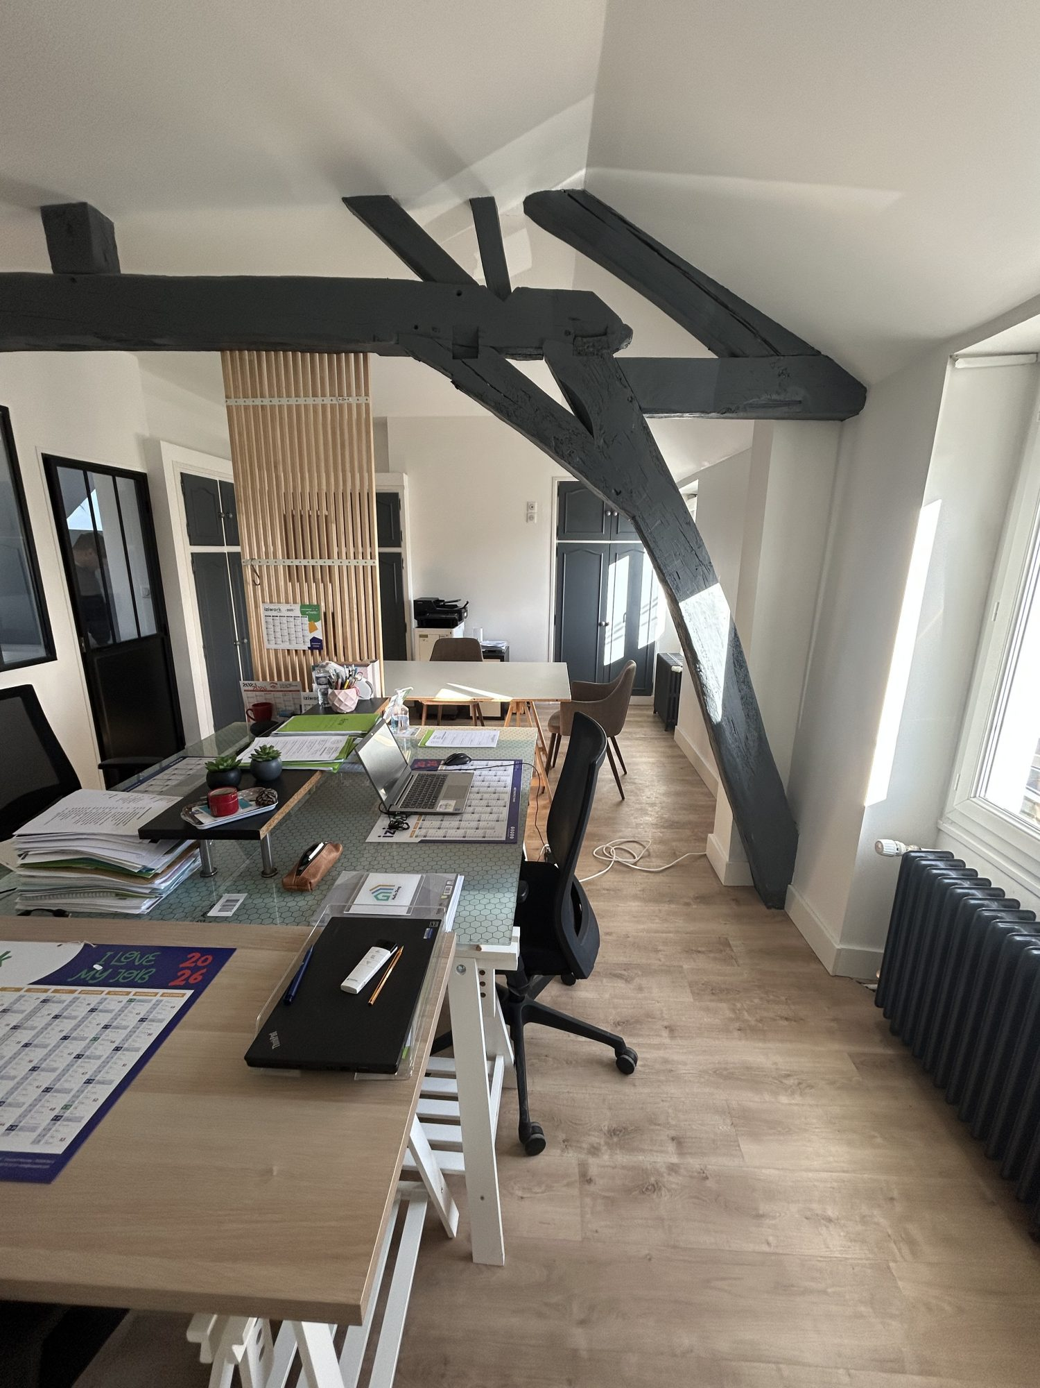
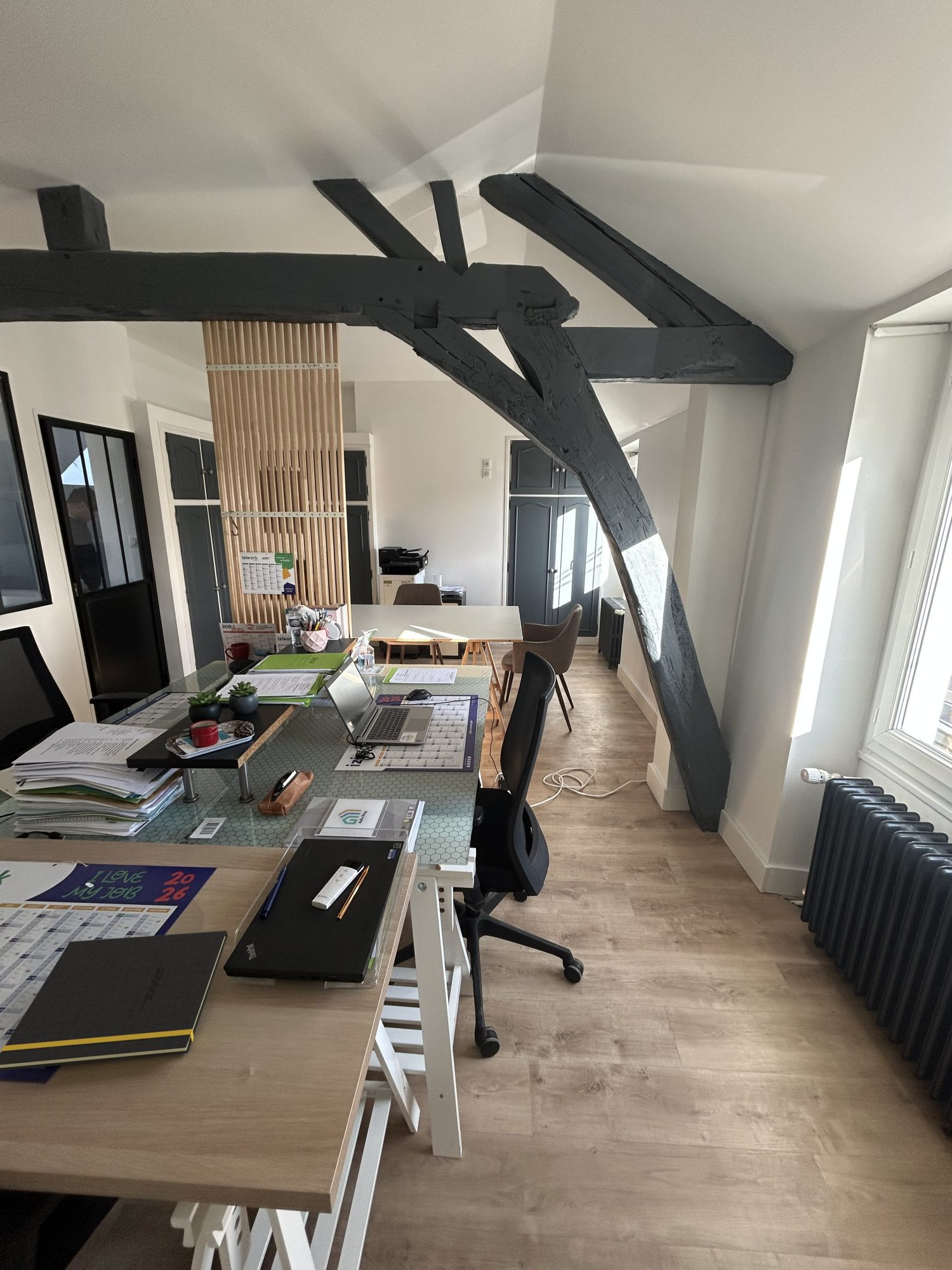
+ notepad [0,930,228,1071]
